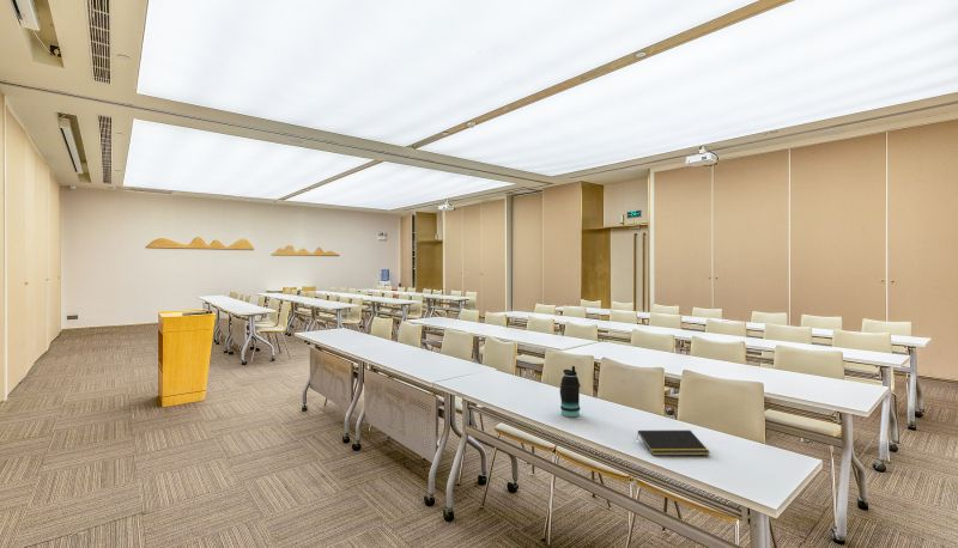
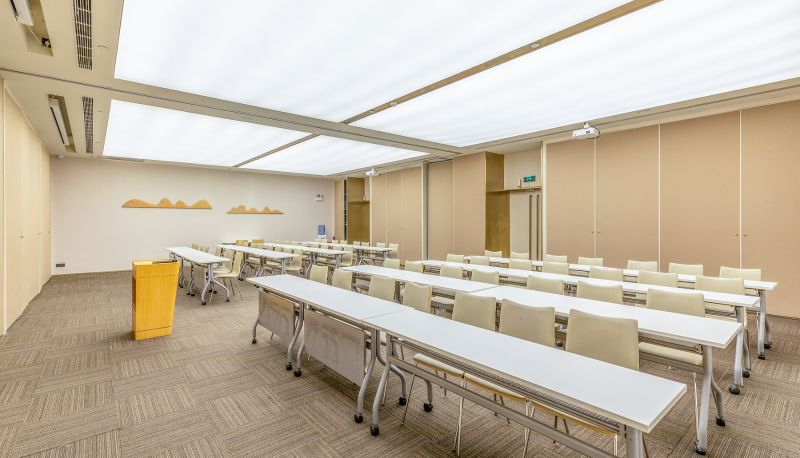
- bottle [559,365,582,418]
- notepad [636,430,710,457]
